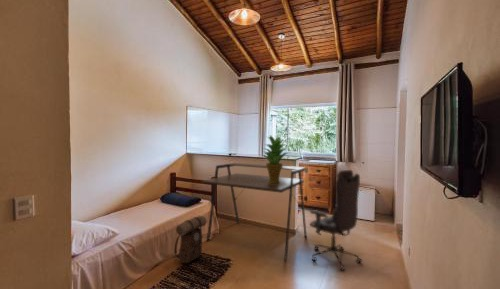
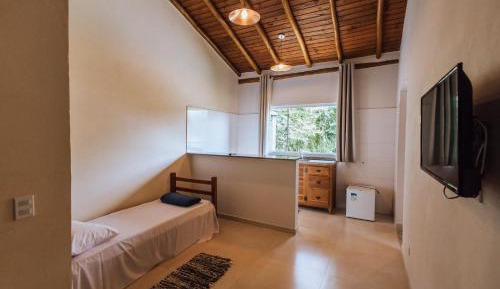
- desk [201,162,308,262]
- backpack [173,215,208,264]
- office chair [308,169,363,272]
- potted plant [258,134,291,184]
